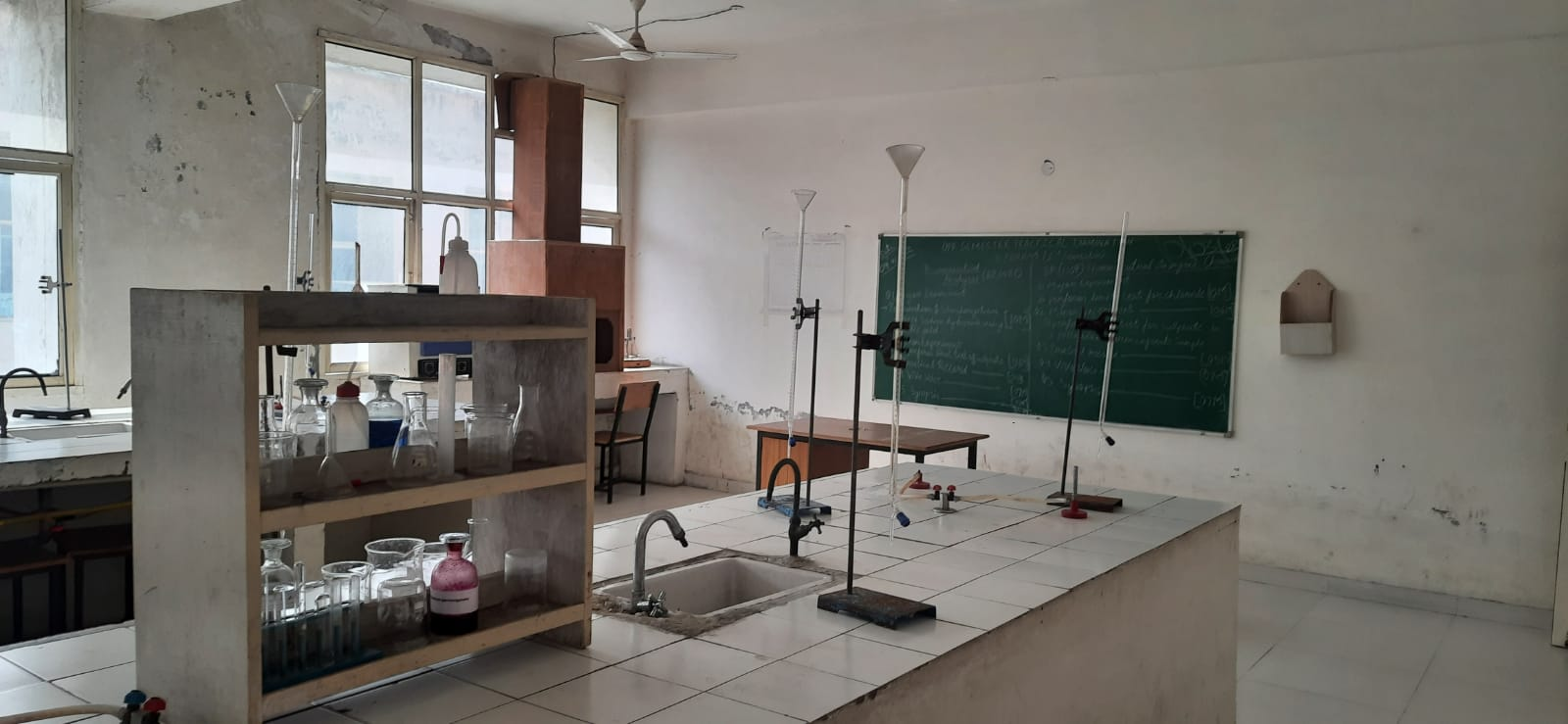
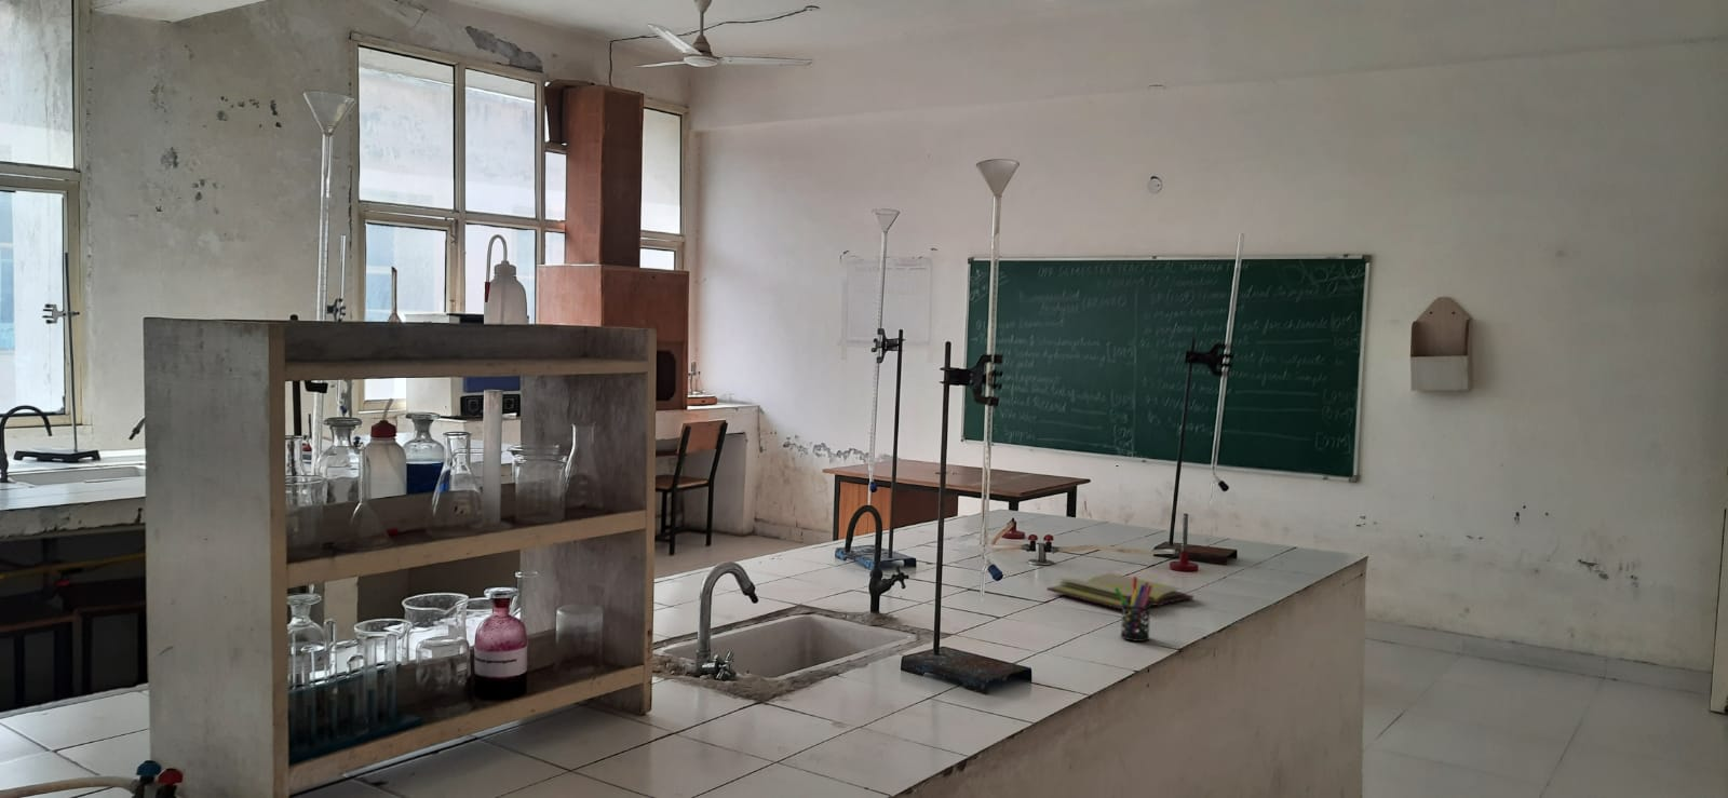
+ pen holder [1114,575,1153,643]
+ diary [1046,572,1195,611]
